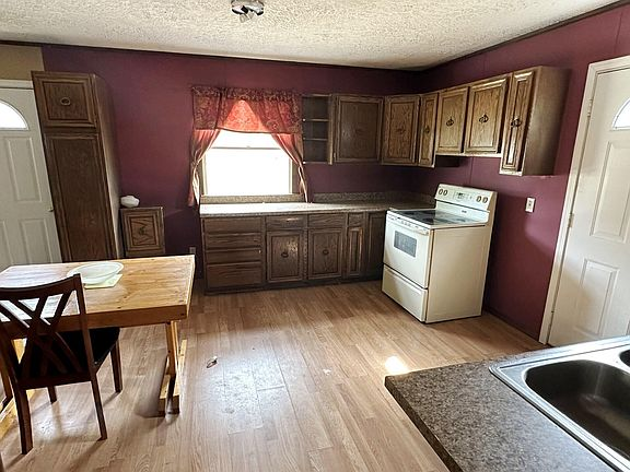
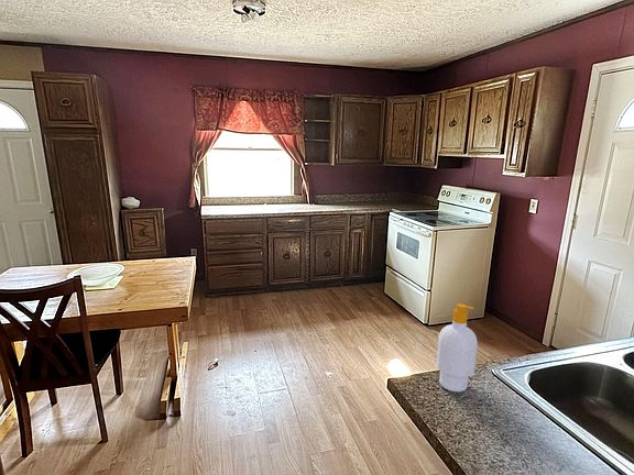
+ soap bottle [435,302,479,393]
